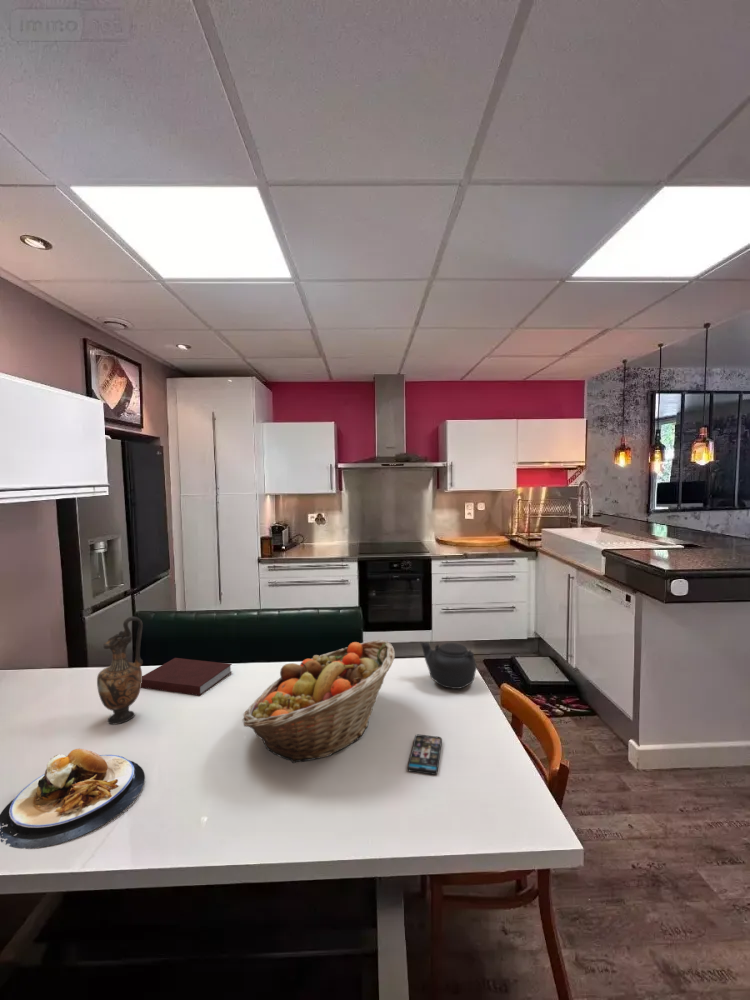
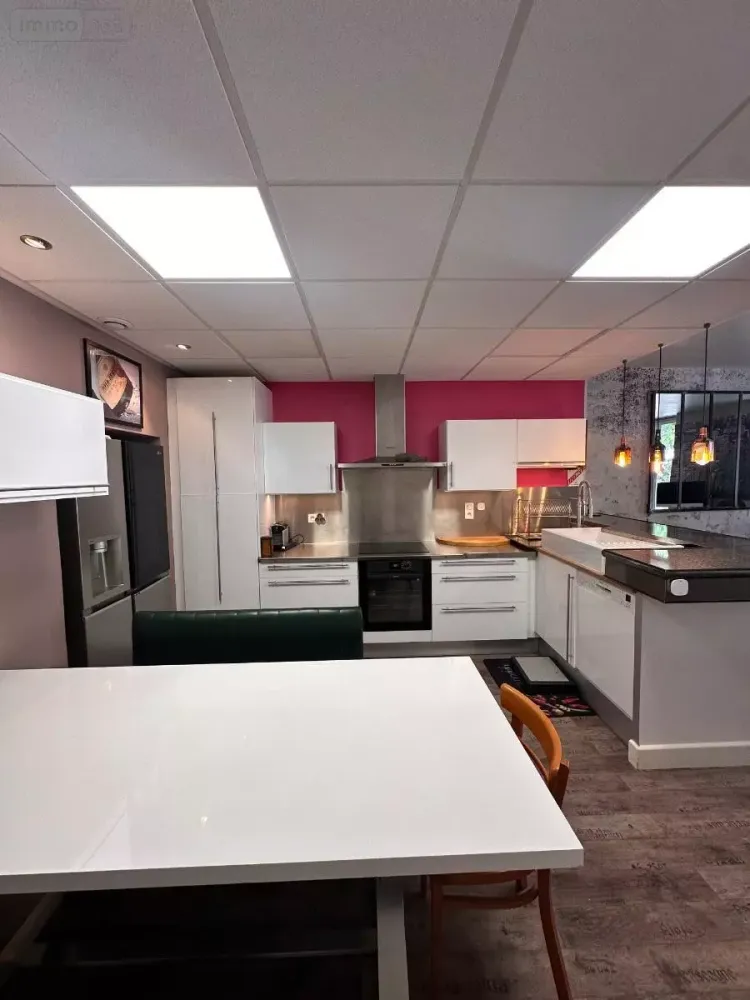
- smartphone [407,734,443,776]
- plate [0,748,146,850]
- vase [96,616,144,726]
- notebook [141,657,233,697]
- fruit basket [242,639,396,764]
- teapot [419,641,478,690]
